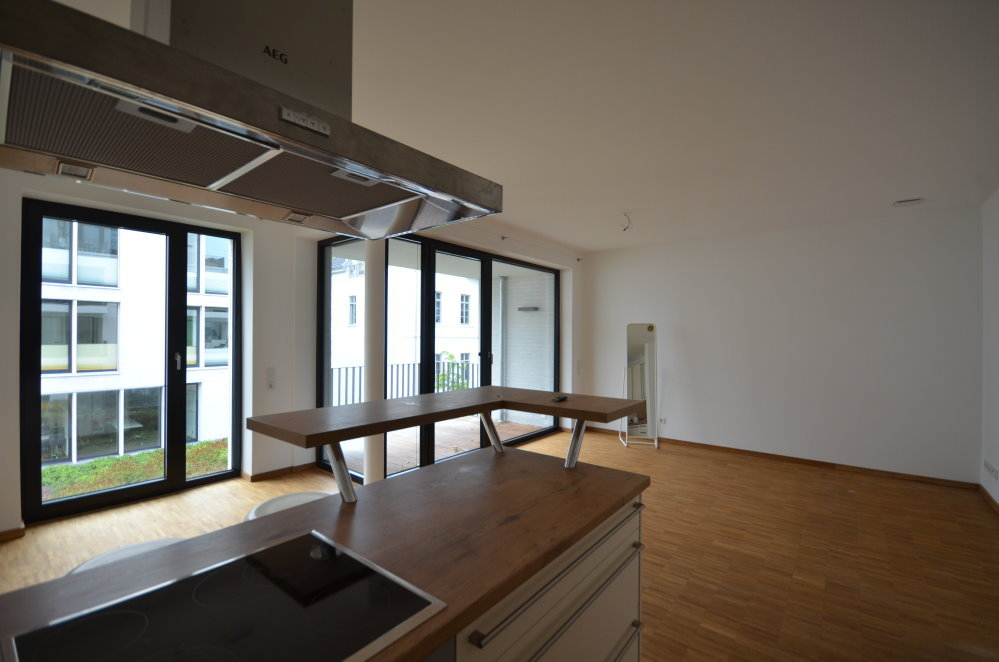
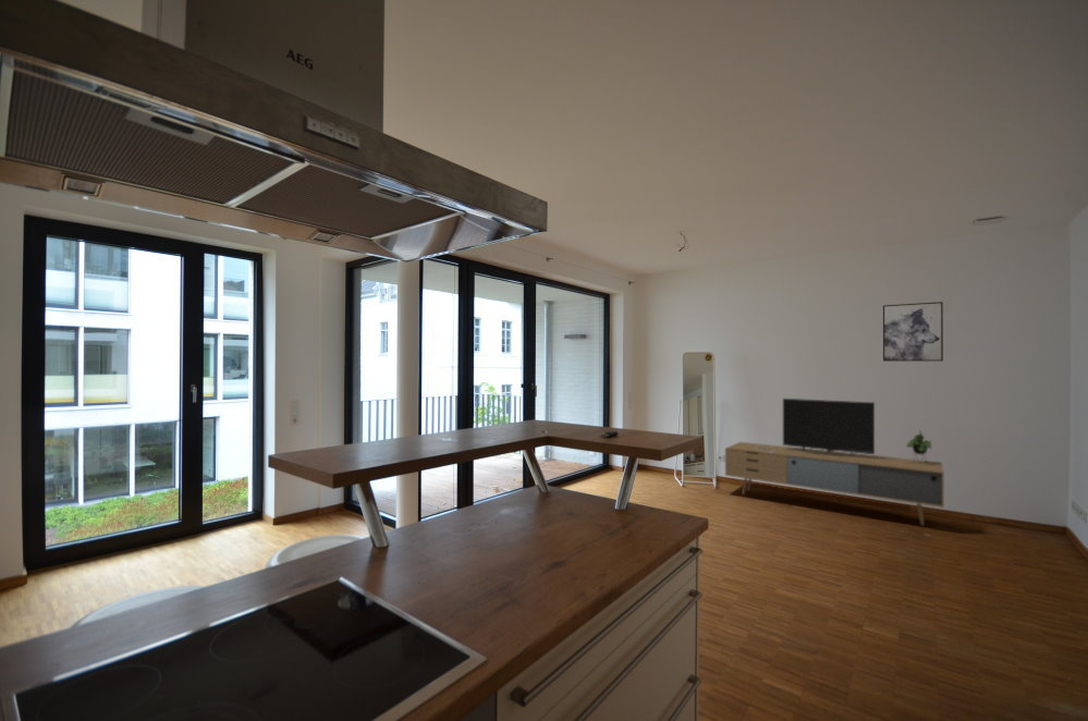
+ media console [724,398,945,526]
+ wall art [882,301,944,363]
